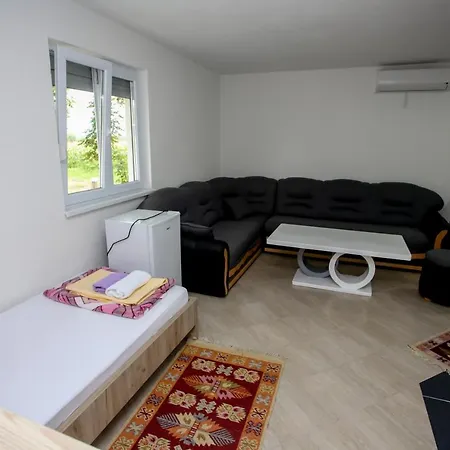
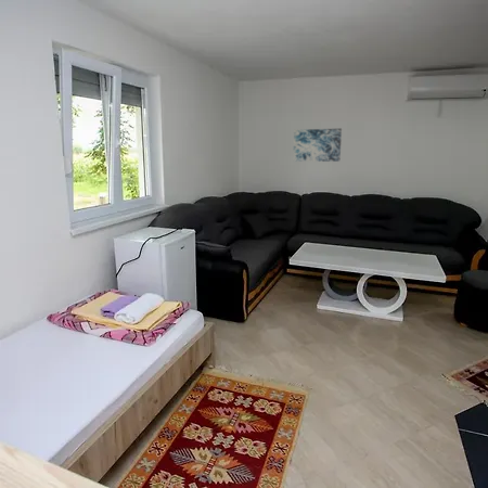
+ wall art [292,128,343,163]
